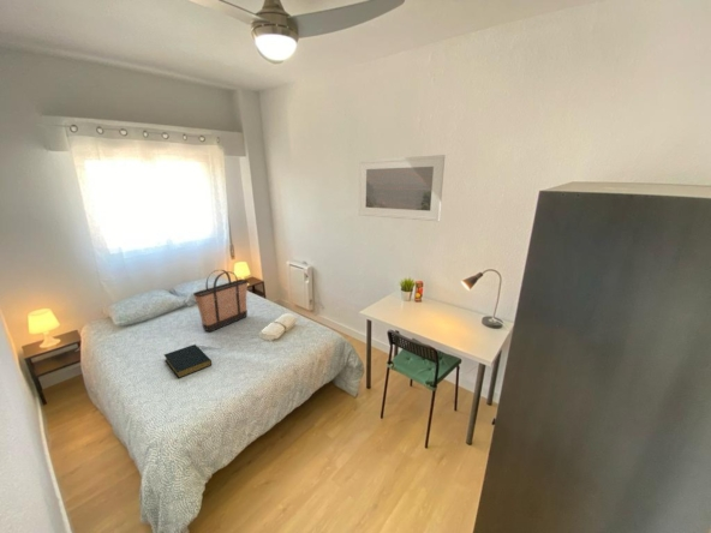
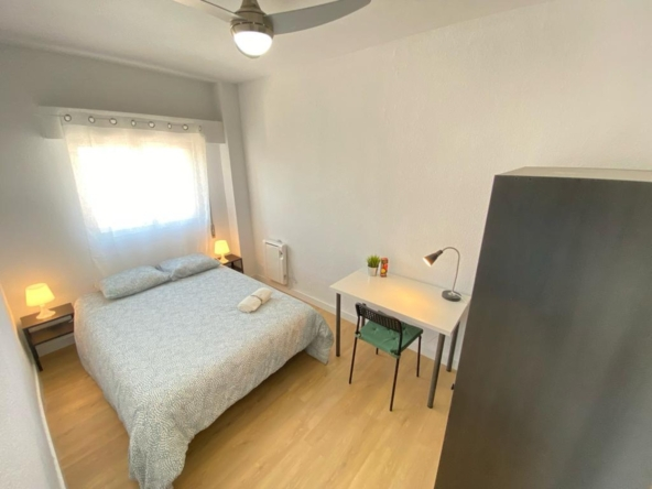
- hardback book [163,343,213,379]
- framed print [358,154,446,222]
- shopping bag [192,269,250,333]
